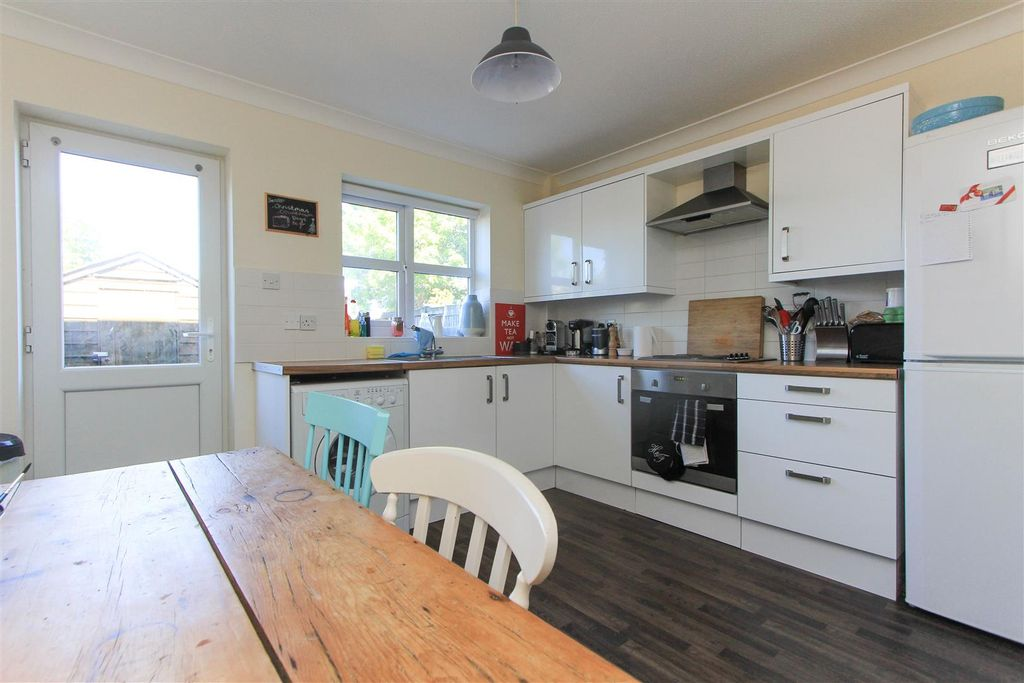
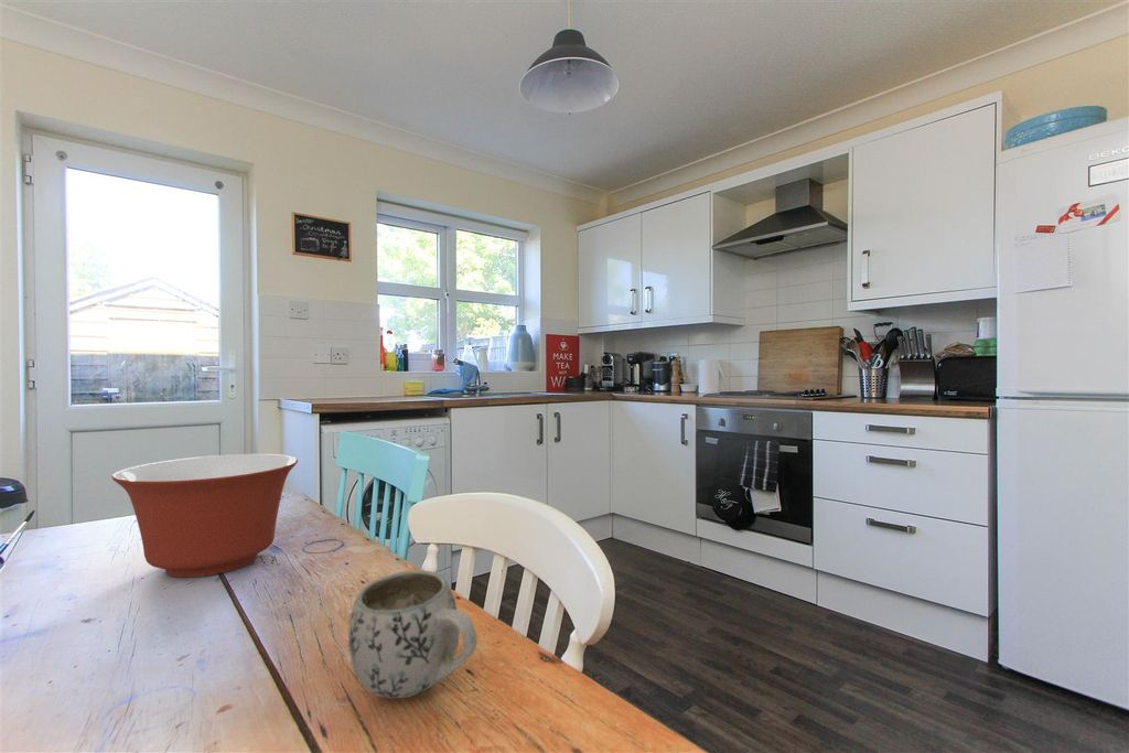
+ mug [347,569,479,700]
+ mixing bowl [110,453,299,578]
